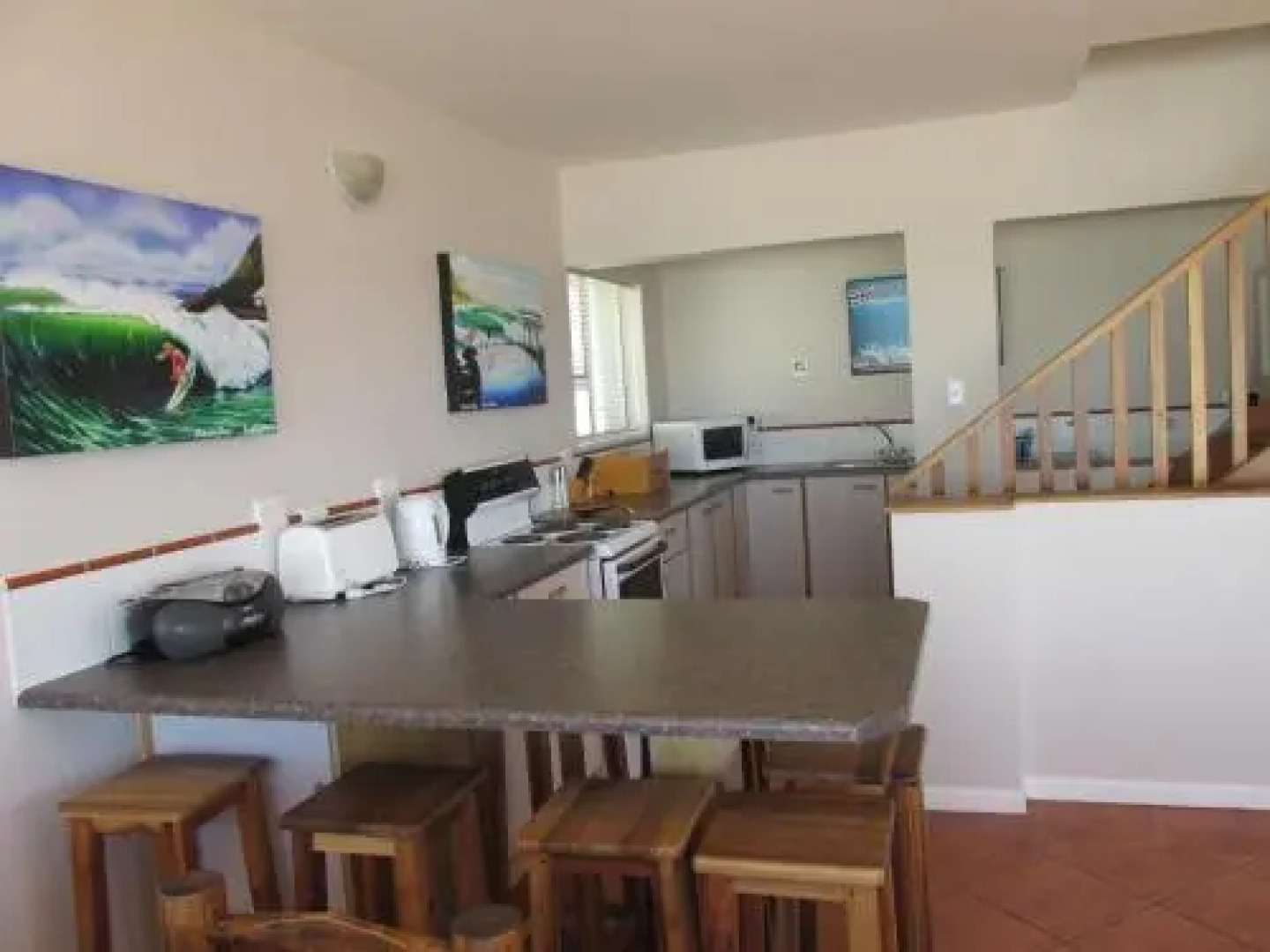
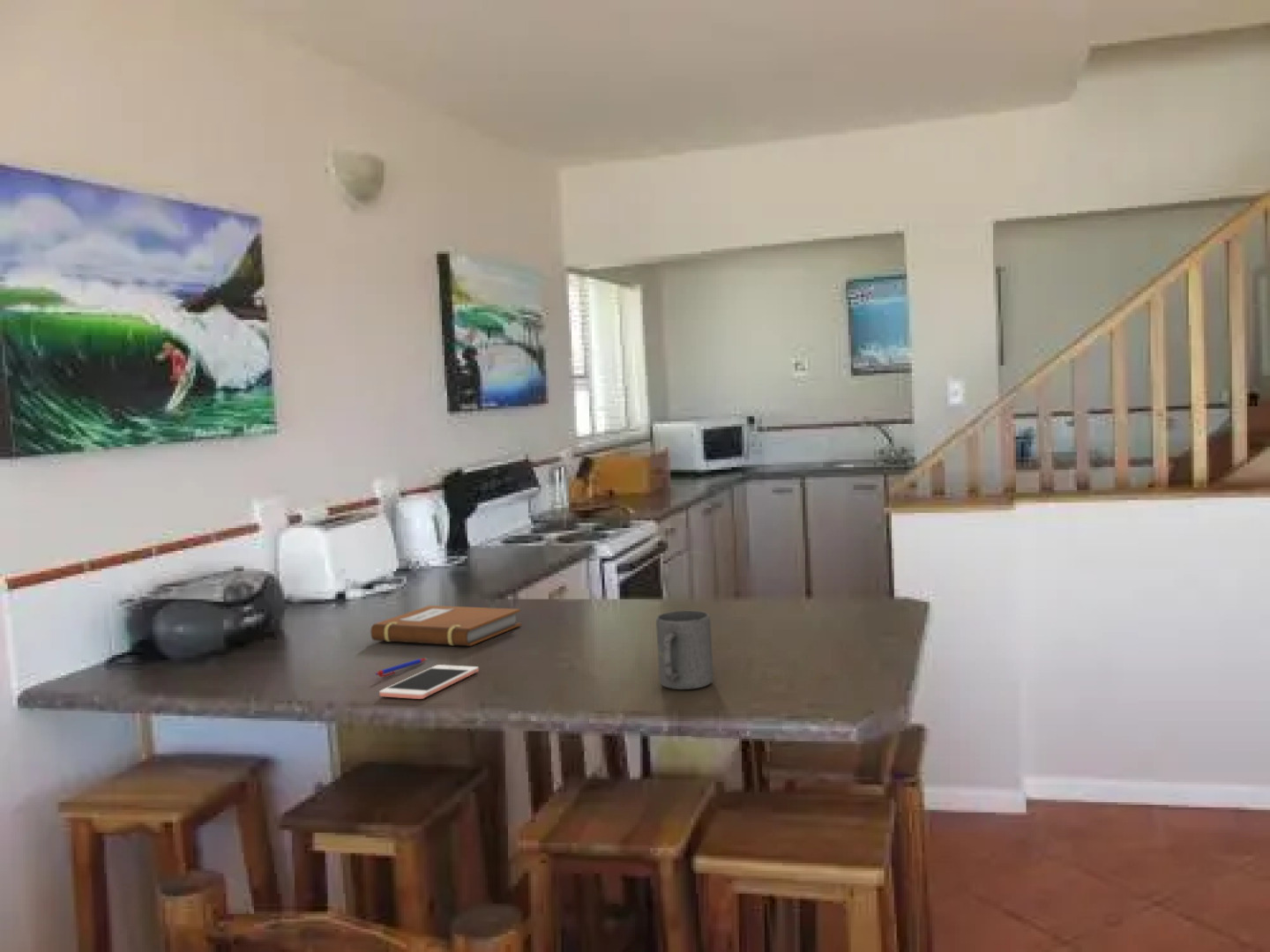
+ notebook [370,605,522,647]
+ pen [375,658,428,678]
+ cell phone [378,664,480,700]
+ mug [655,610,714,690]
